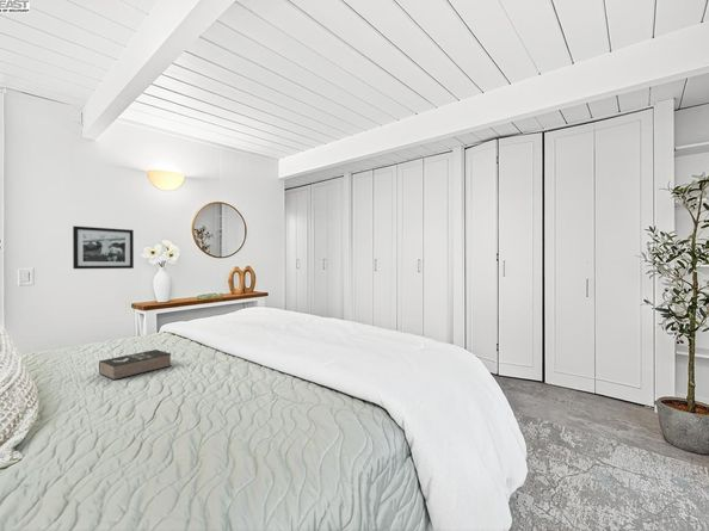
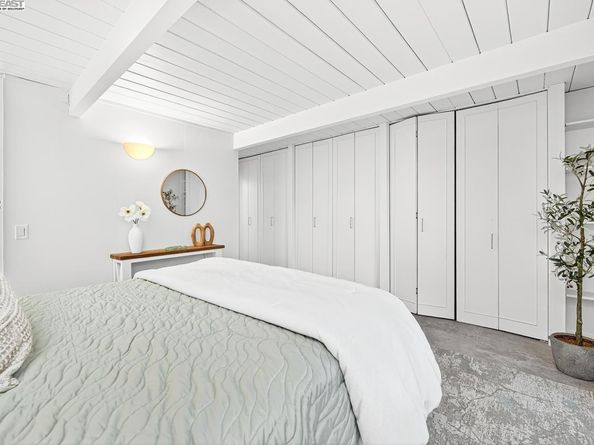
- picture frame [72,226,135,270]
- book [98,348,173,381]
